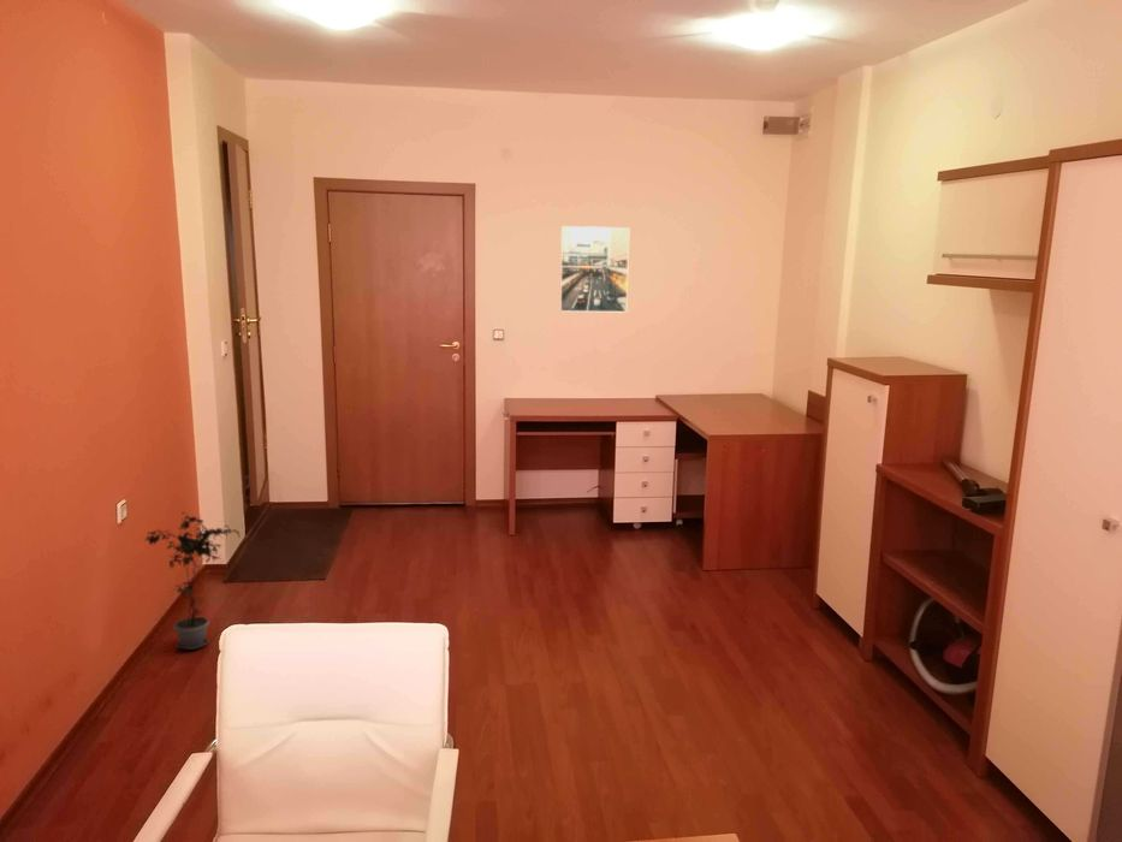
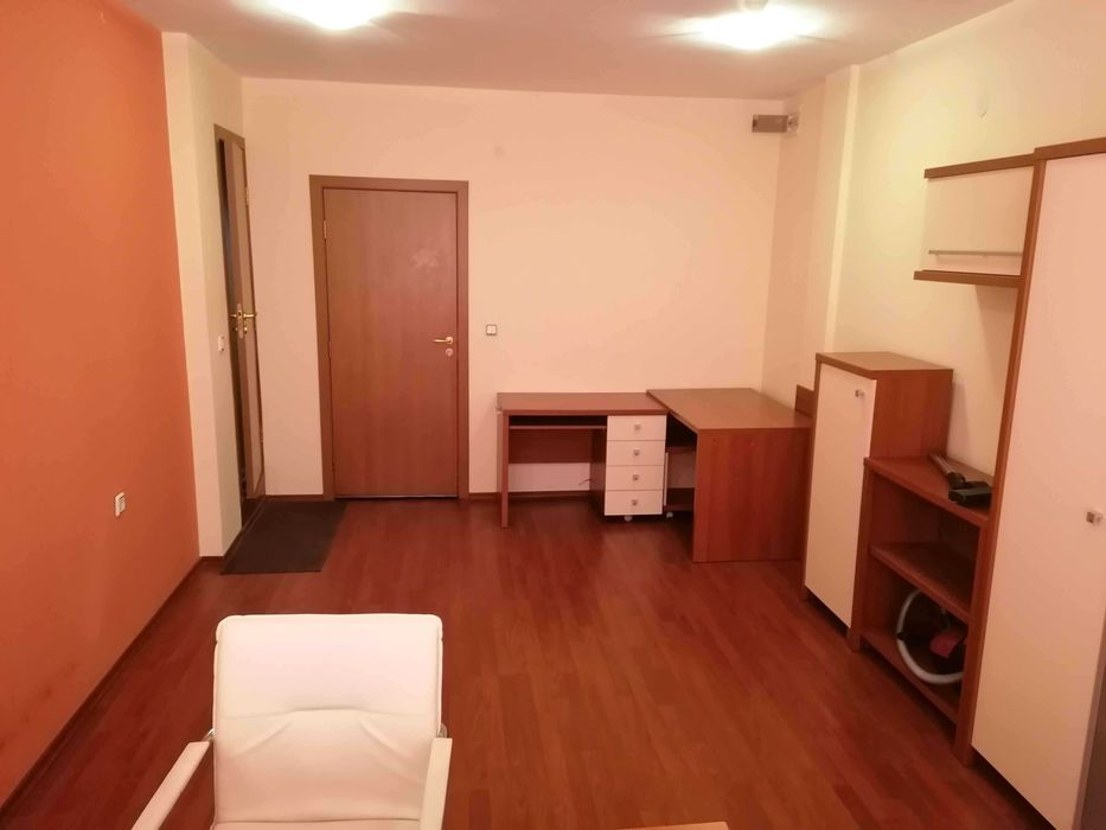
- potted plant [138,511,241,651]
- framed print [559,225,630,314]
